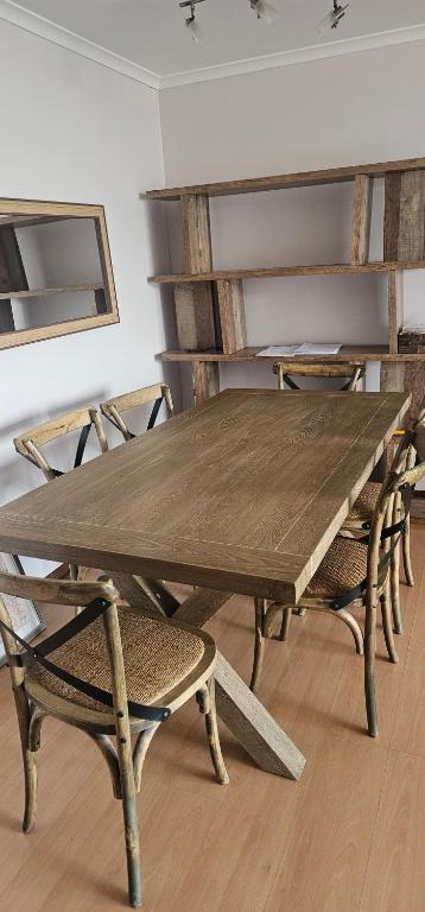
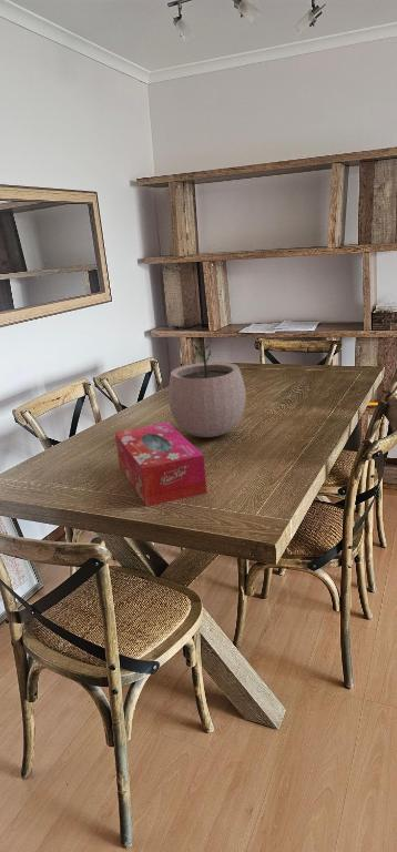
+ tissue box [114,422,207,508]
+ plant pot [167,342,247,438]
